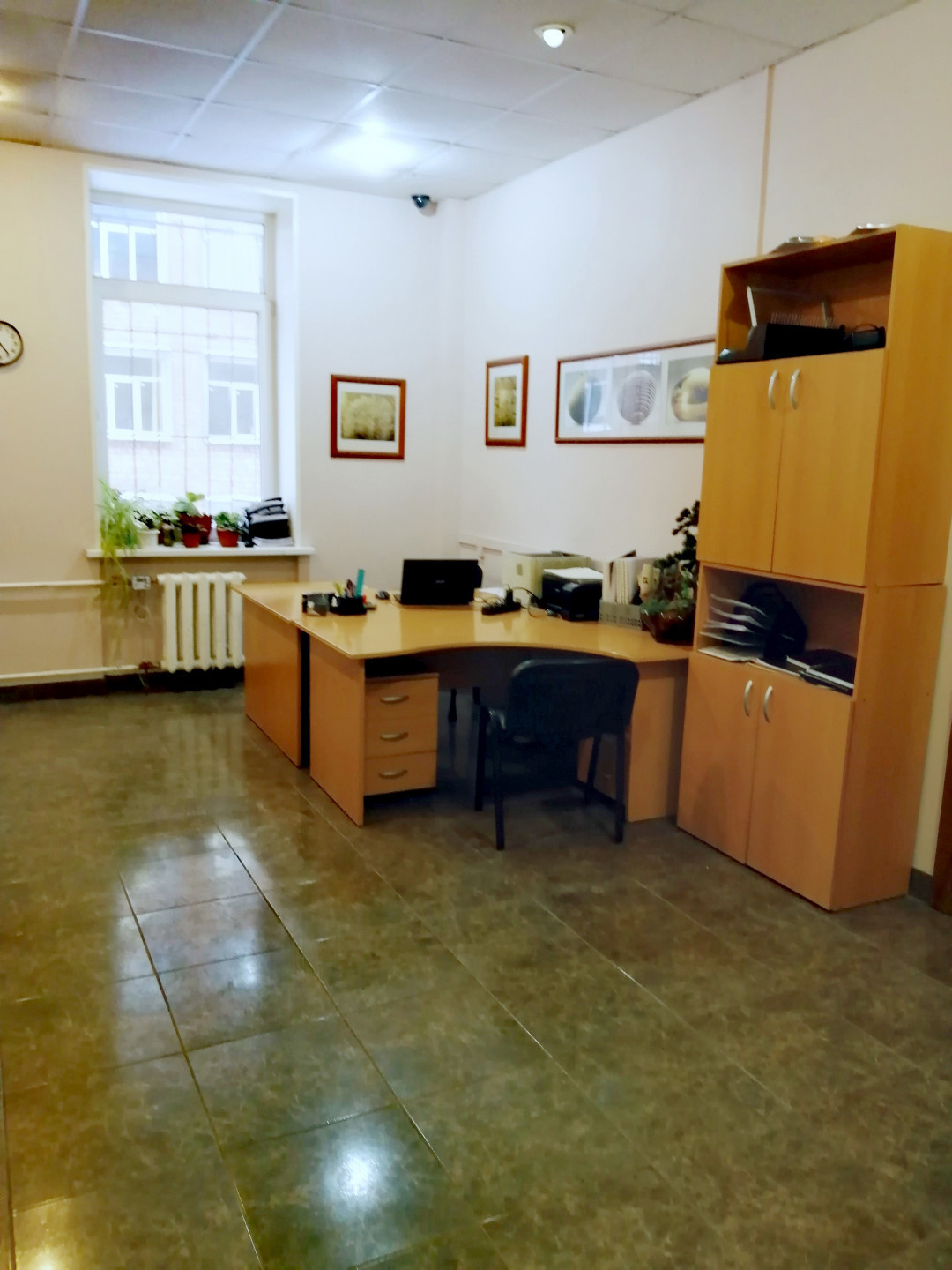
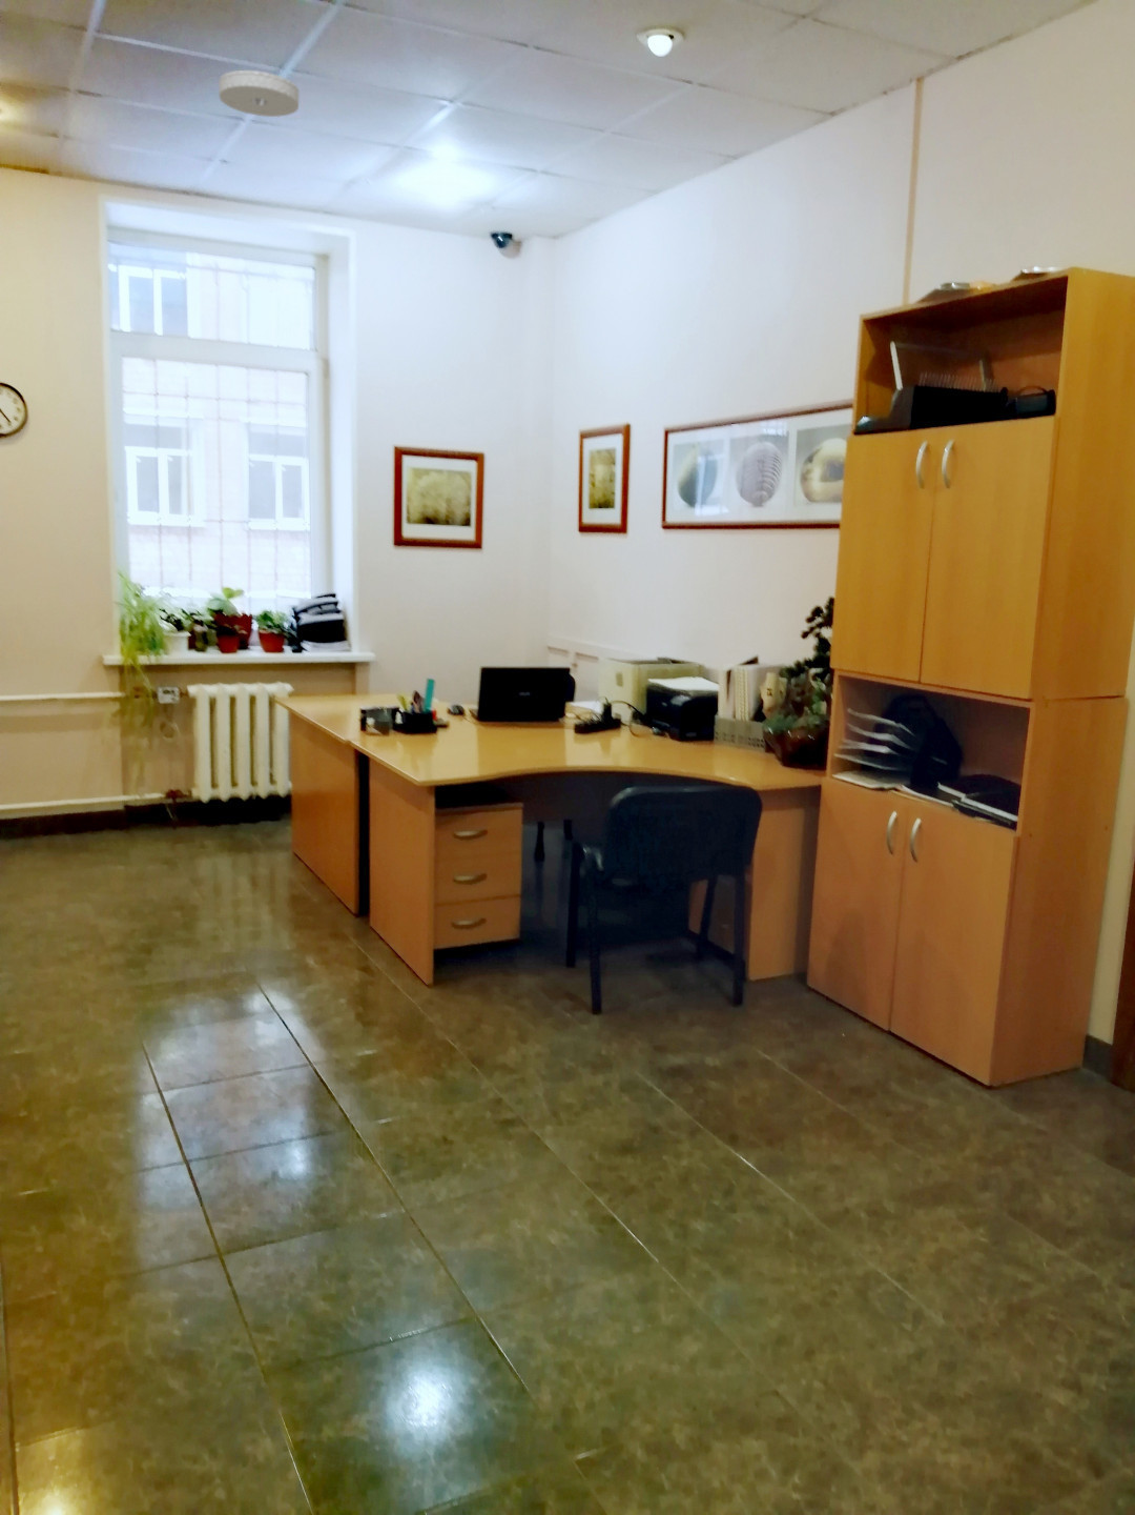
+ smoke detector [217,69,299,118]
